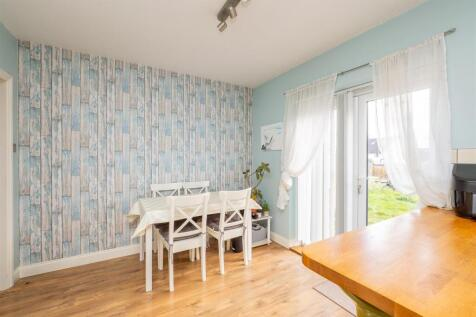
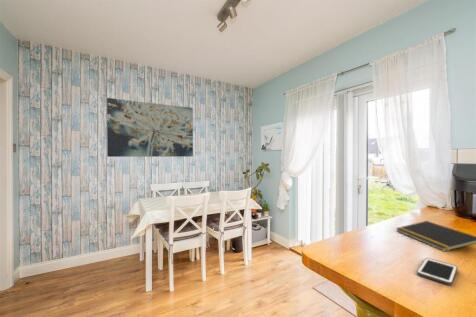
+ notepad [395,220,476,252]
+ cell phone [416,257,458,286]
+ wall art [106,97,194,158]
